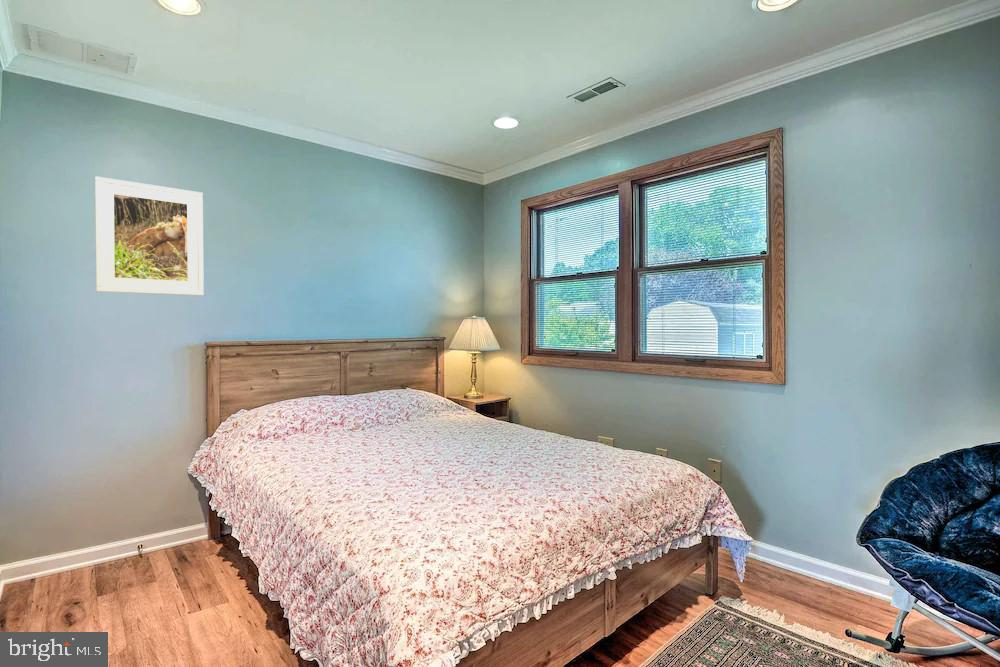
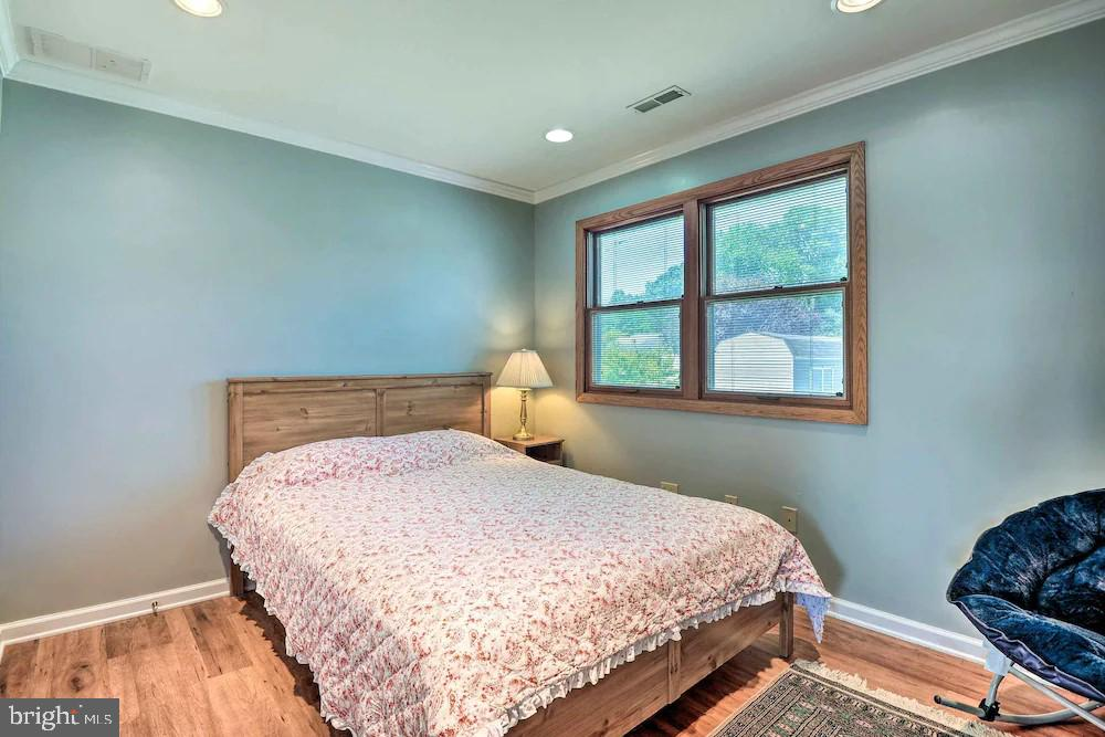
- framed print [94,175,205,296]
